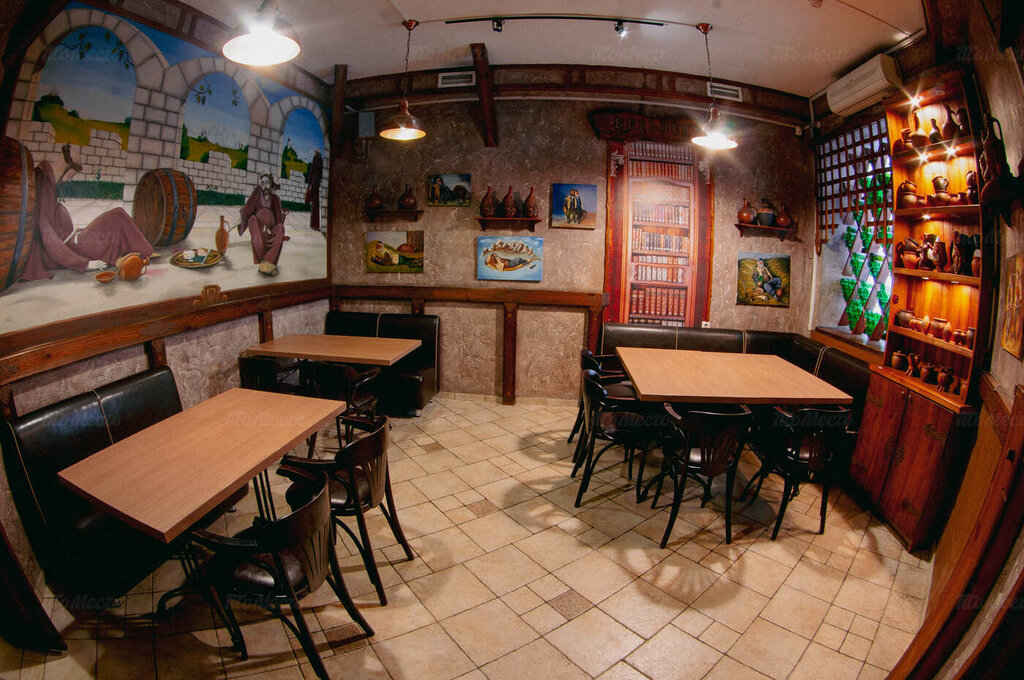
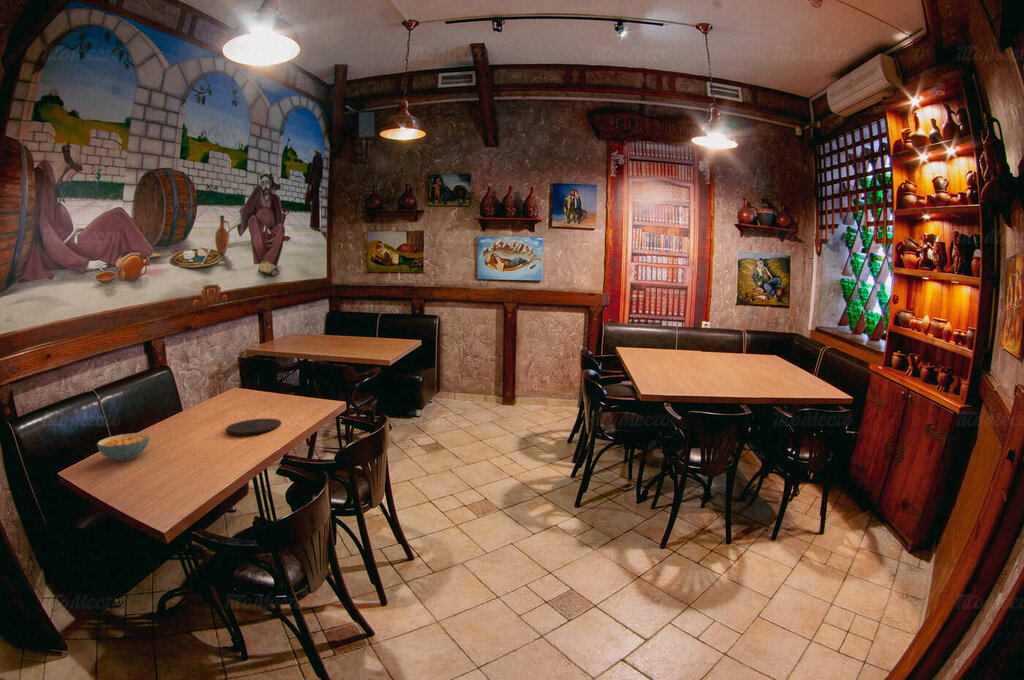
+ cereal bowl [96,432,151,462]
+ plate [225,418,282,436]
